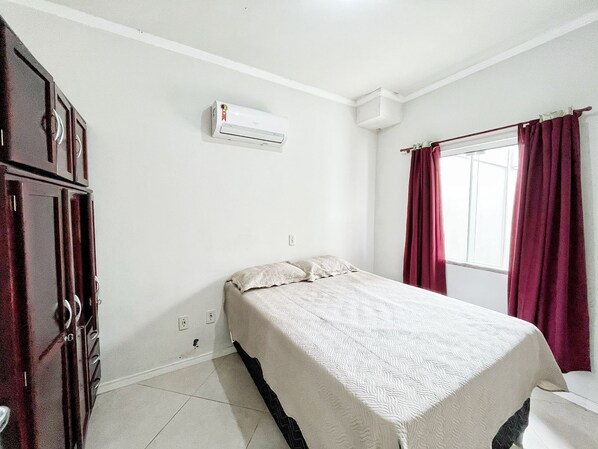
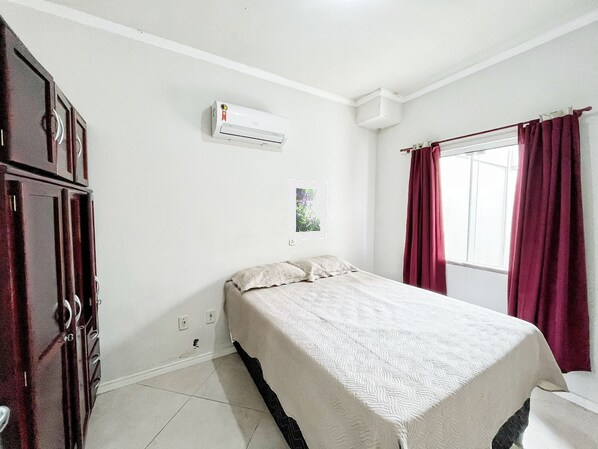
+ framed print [287,179,328,241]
